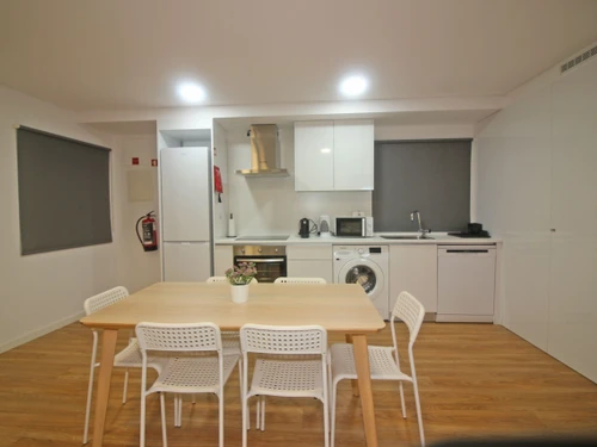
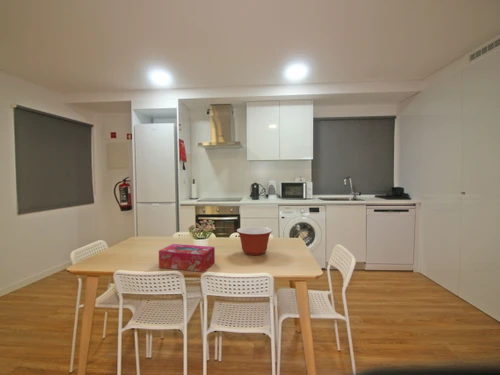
+ tissue box [158,243,216,273]
+ mixing bowl [236,226,273,256]
